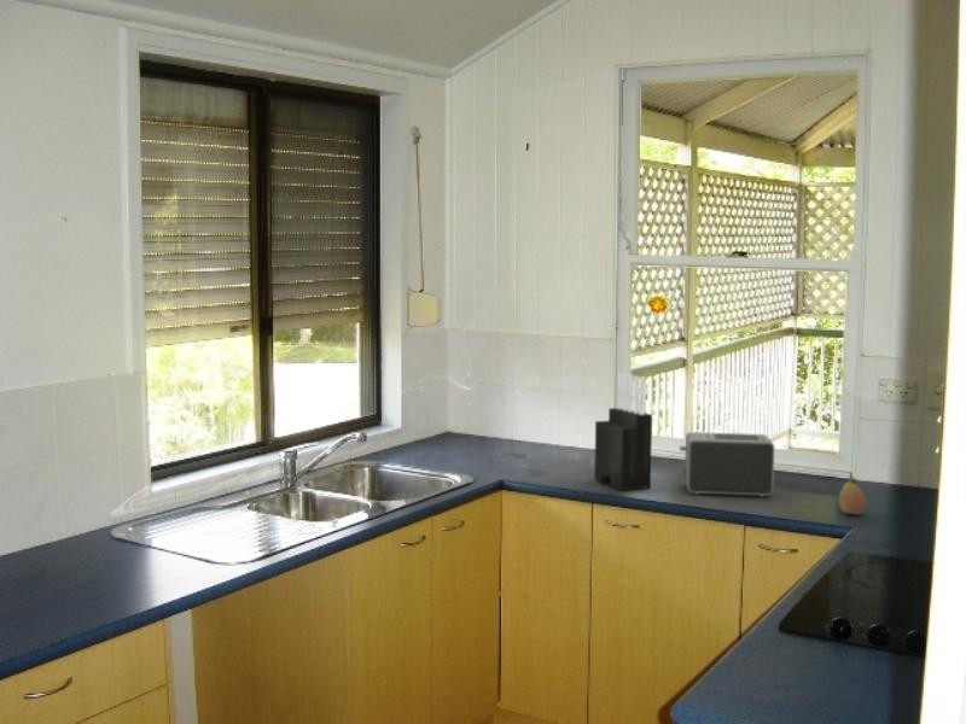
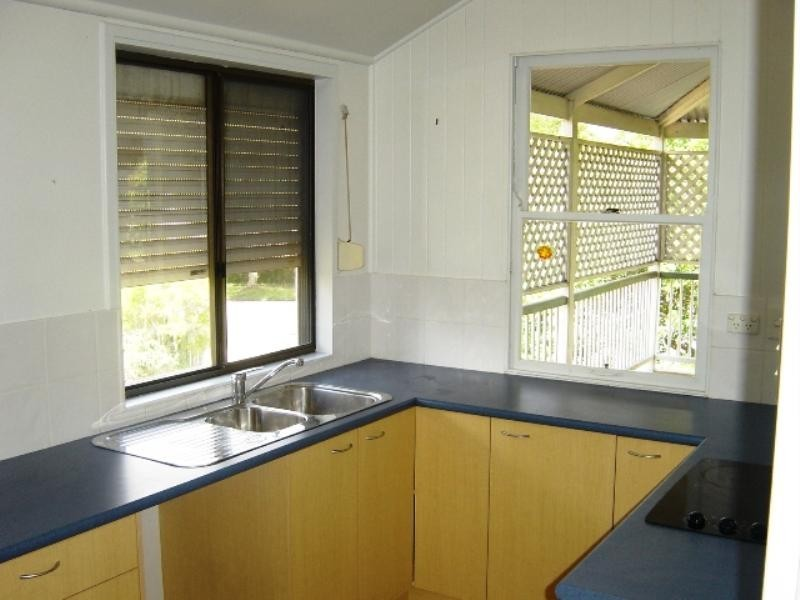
- toaster [679,431,776,498]
- knife block [593,372,653,491]
- fruit [838,472,867,516]
